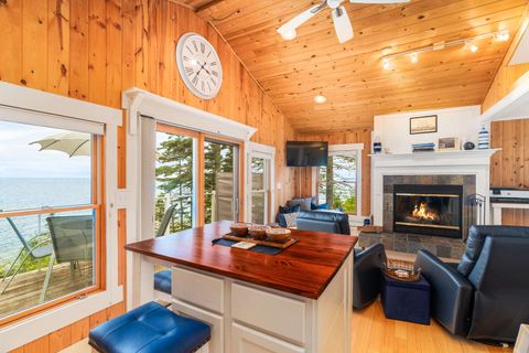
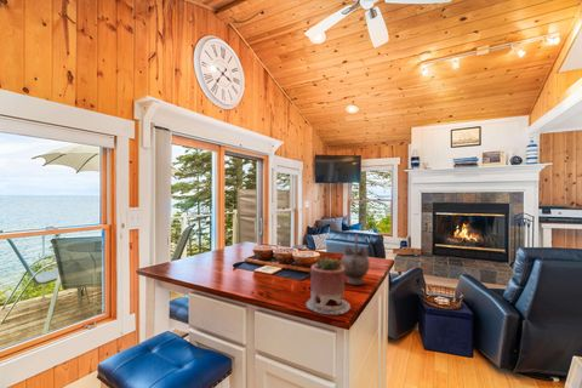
+ succulent planter [304,255,352,315]
+ teapot [340,233,371,286]
